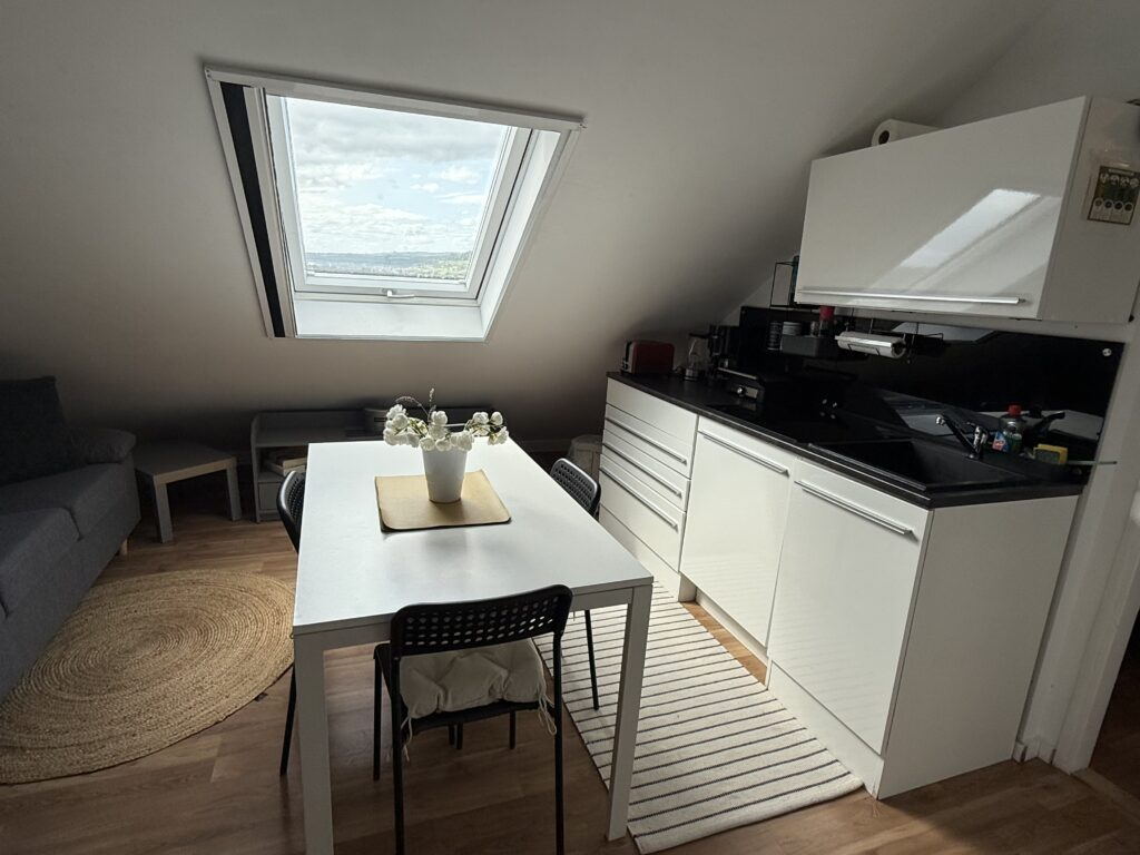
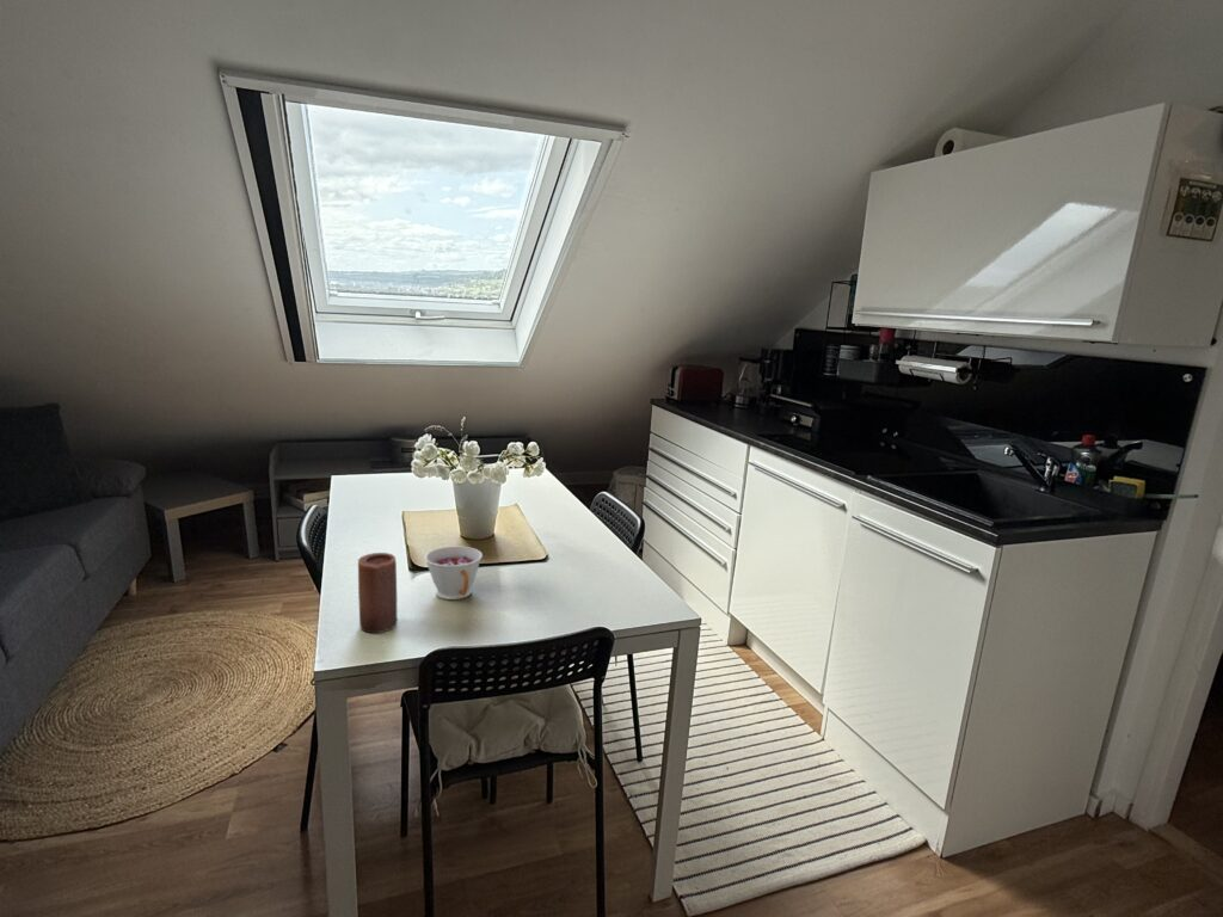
+ candle [357,552,399,634]
+ teacup [424,546,484,601]
